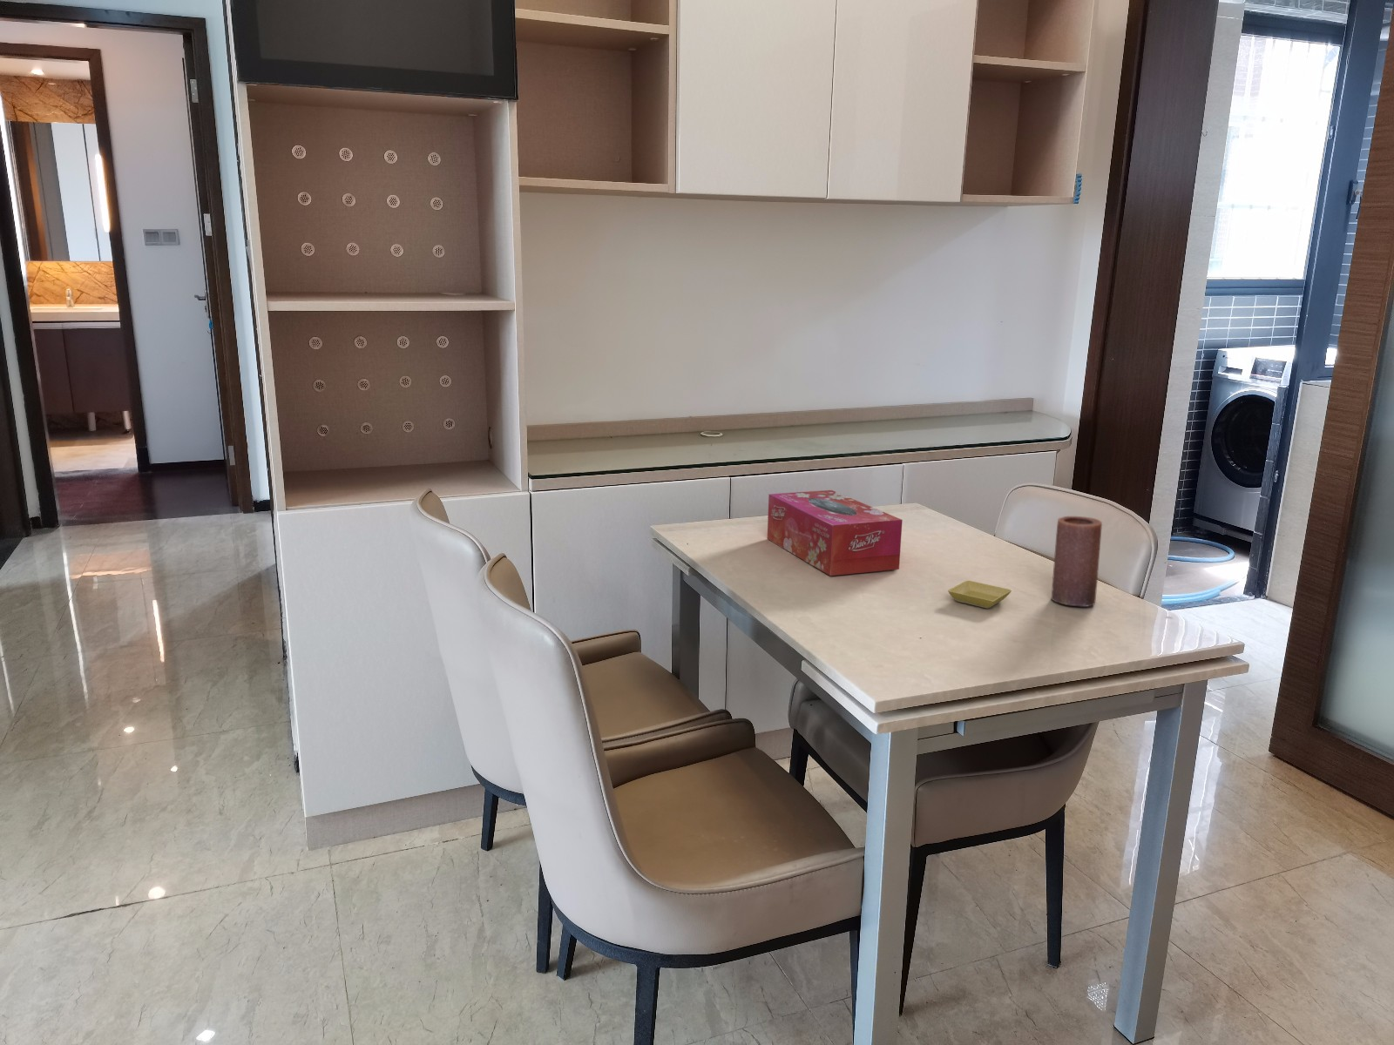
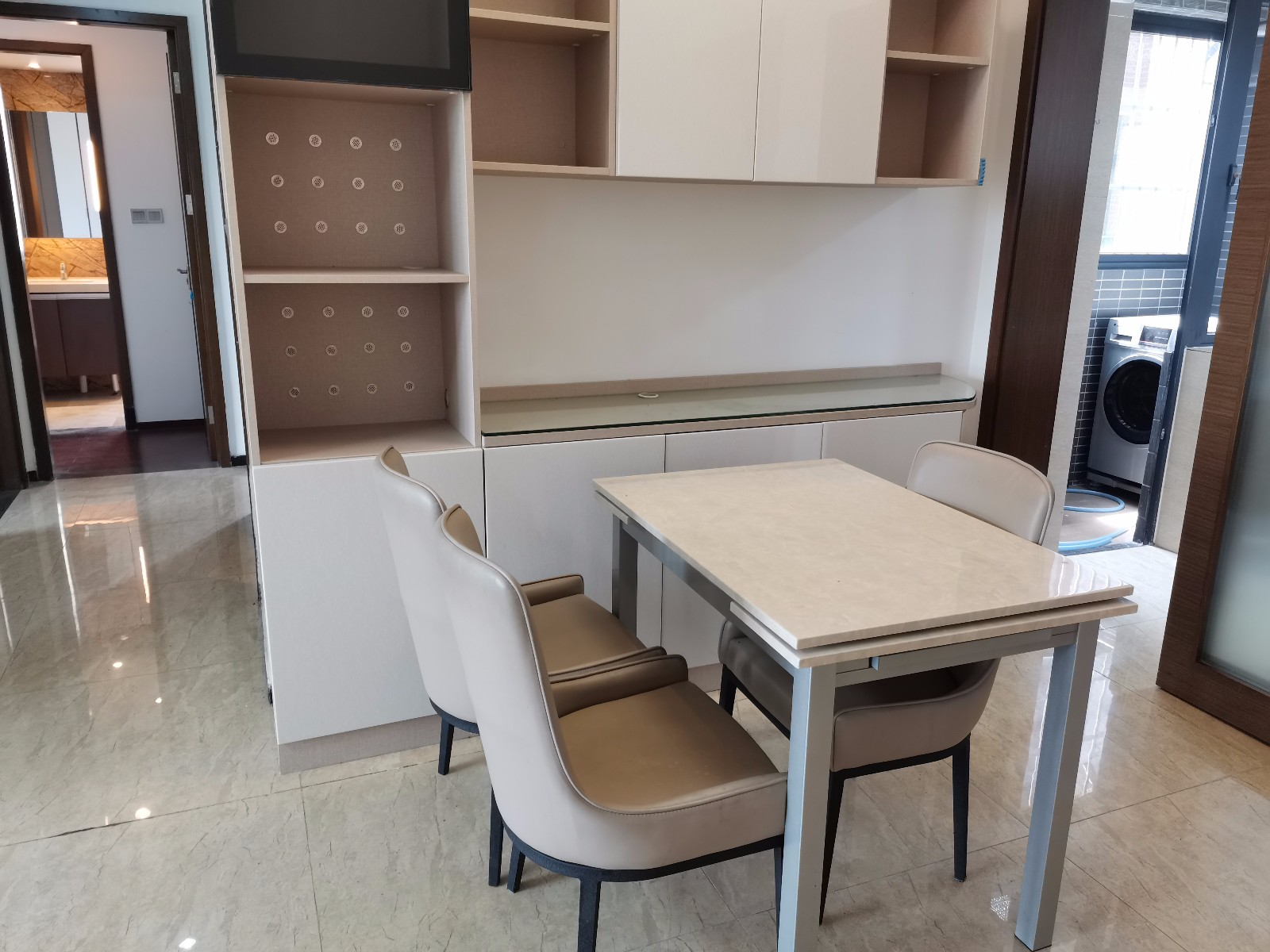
- candle [1050,516,1103,607]
- saucer [947,580,1012,609]
- tissue box [766,490,903,576]
